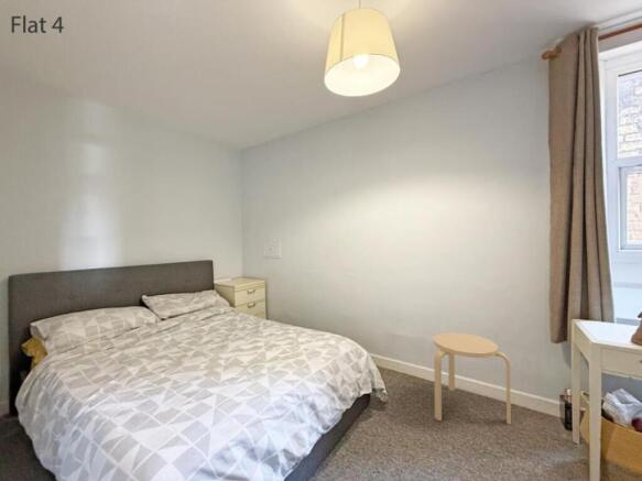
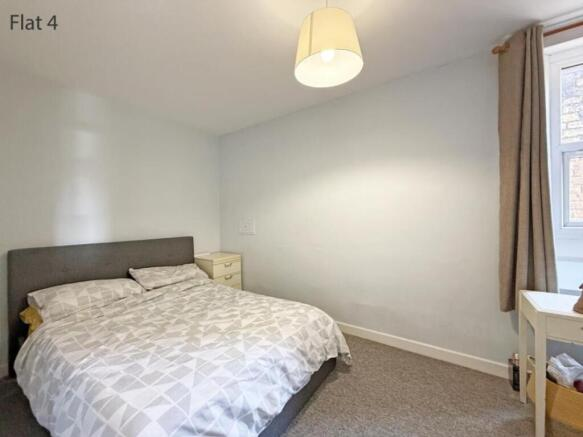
- stool [433,331,512,426]
